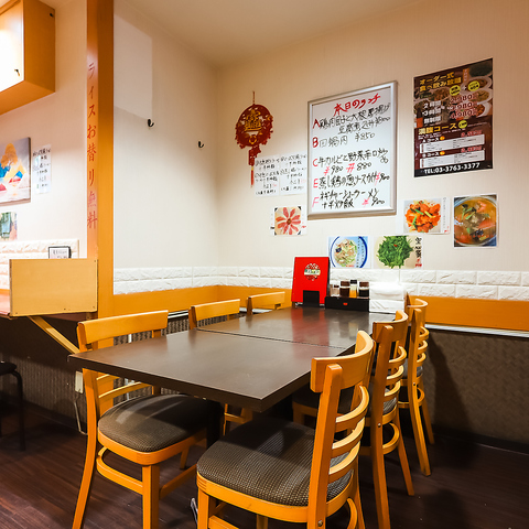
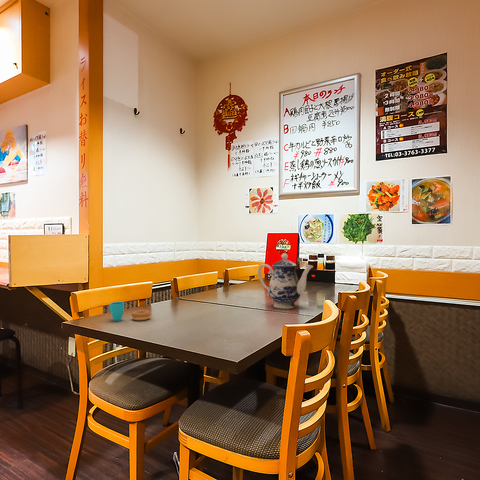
+ teapot [257,253,314,310]
+ cup [108,301,152,322]
